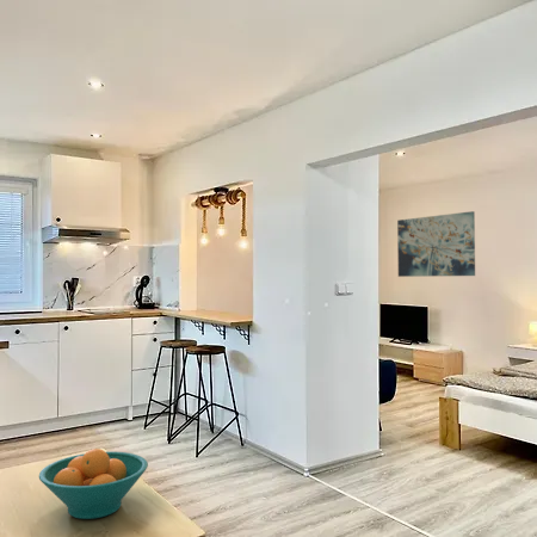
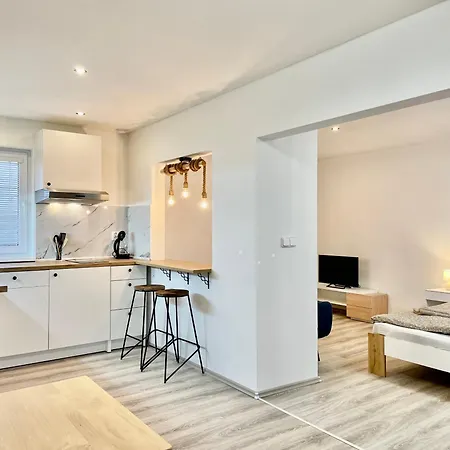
- wall art [396,210,476,278]
- fruit bowl [38,448,149,520]
